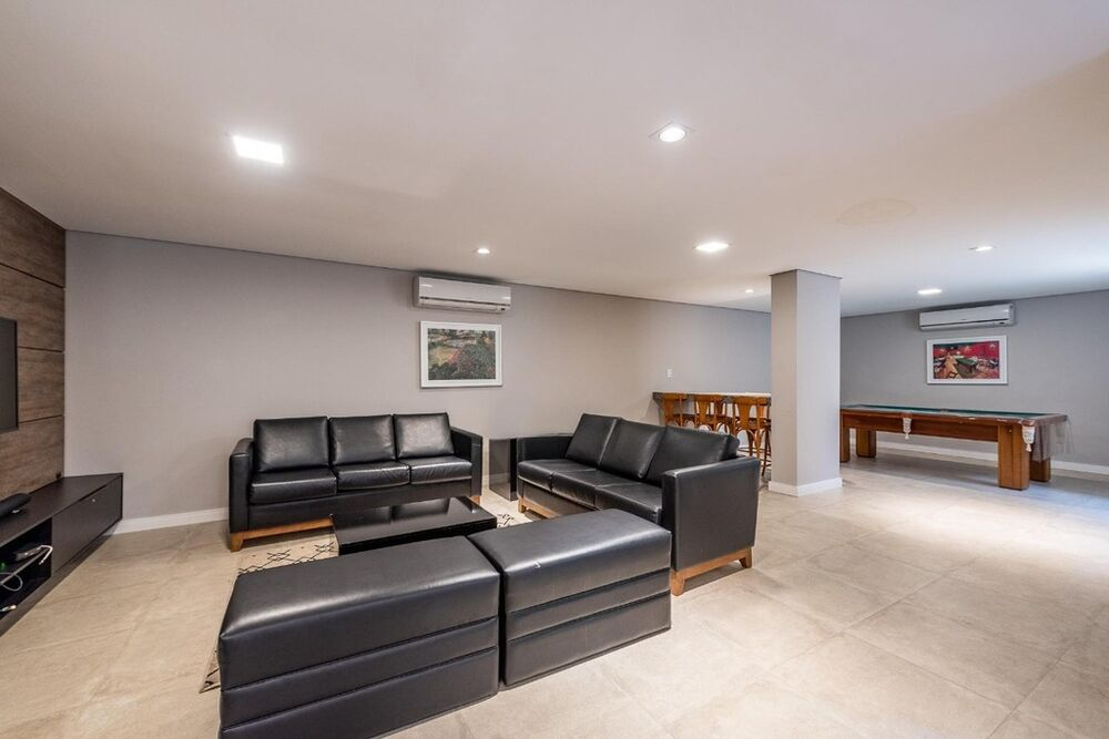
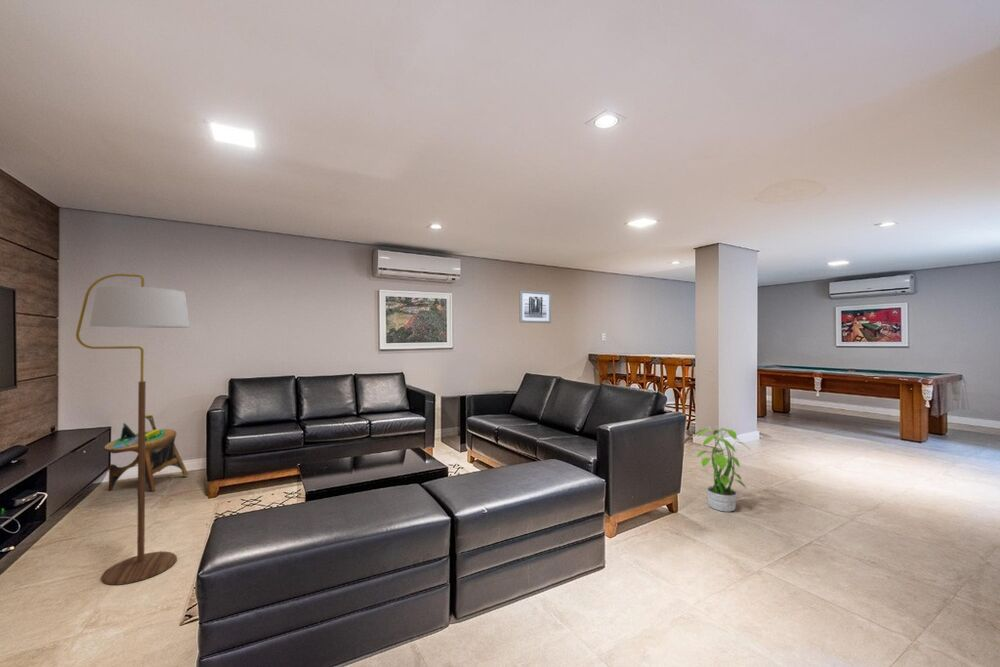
+ floor lamp [75,273,191,586]
+ wall art [518,290,552,324]
+ side table [103,413,189,493]
+ potted plant [692,424,751,513]
